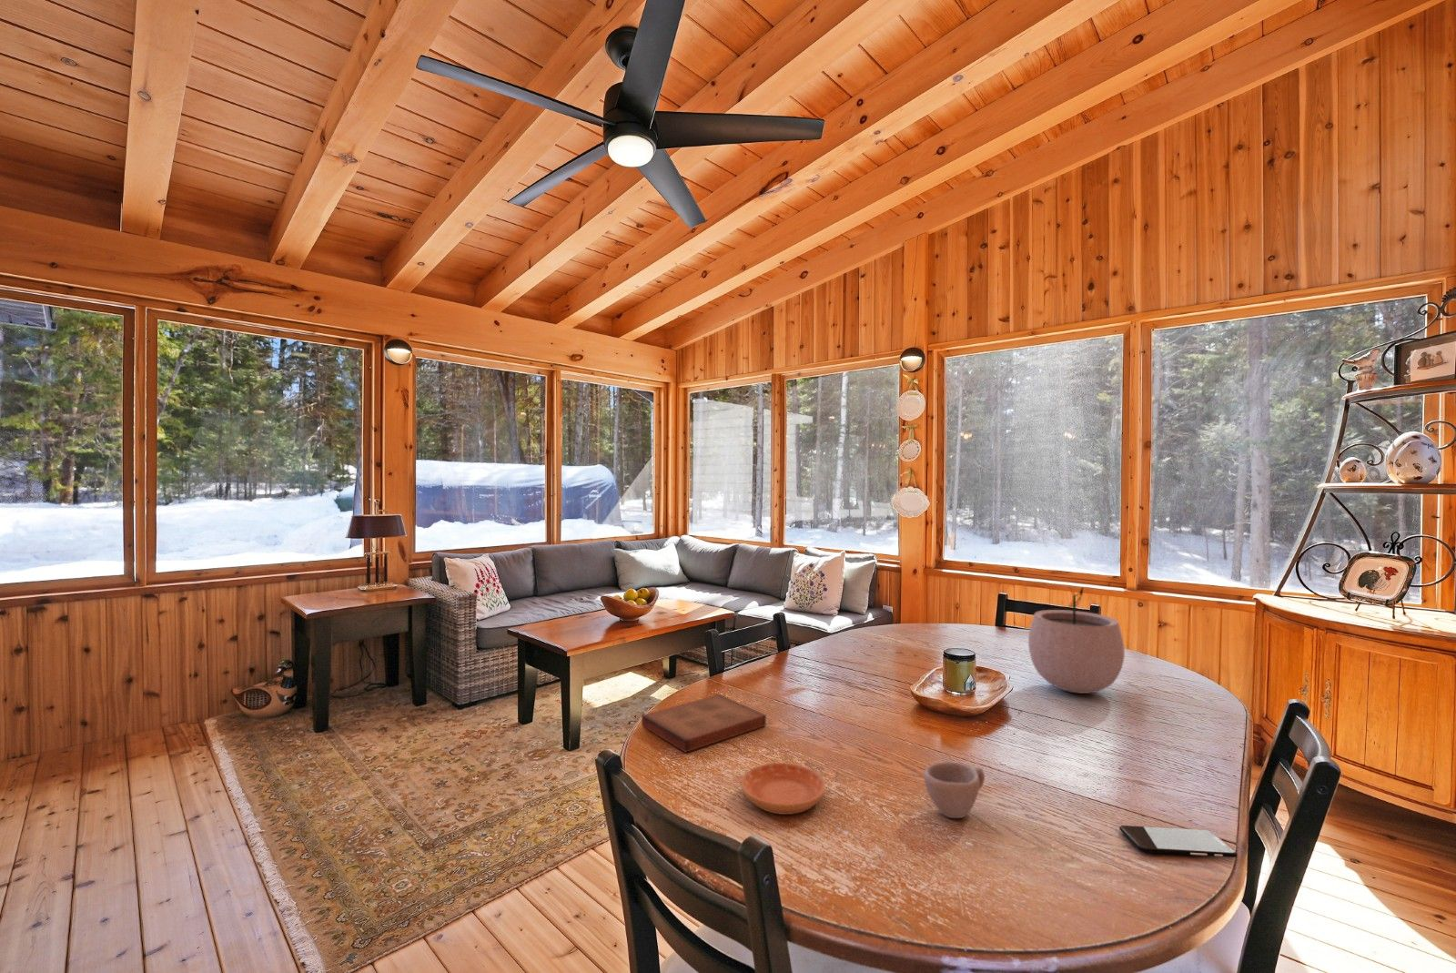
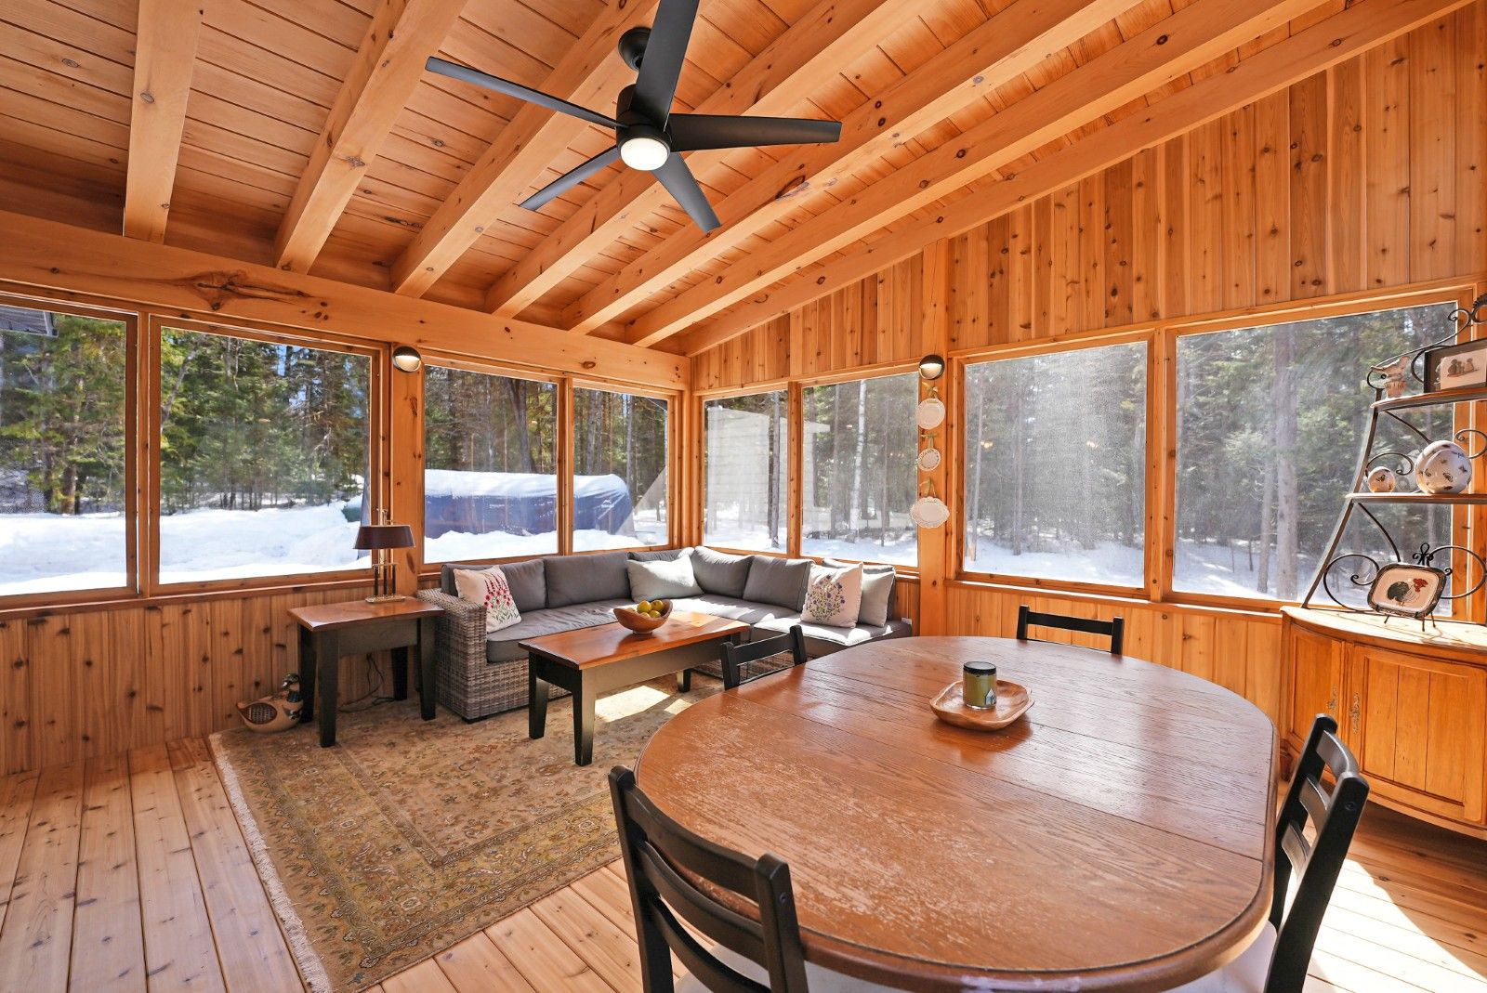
- saucer [740,762,826,816]
- cup [923,761,986,819]
- smartphone [1118,824,1238,858]
- book [641,694,768,754]
- plant pot [1027,585,1126,695]
